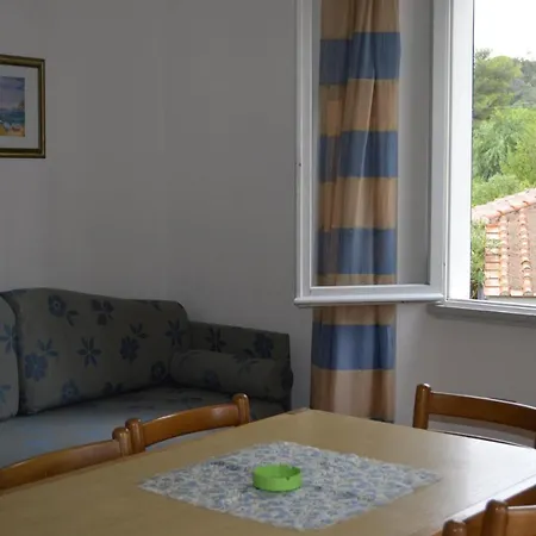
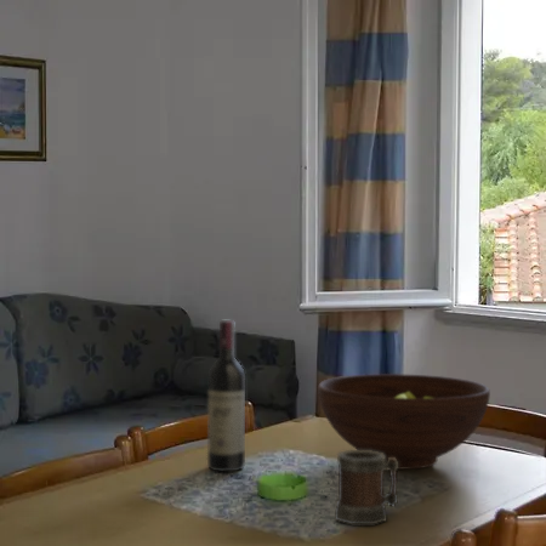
+ fruit bowl [317,372,491,471]
+ wine bottle [206,319,246,472]
+ mug [334,449,399,525]
